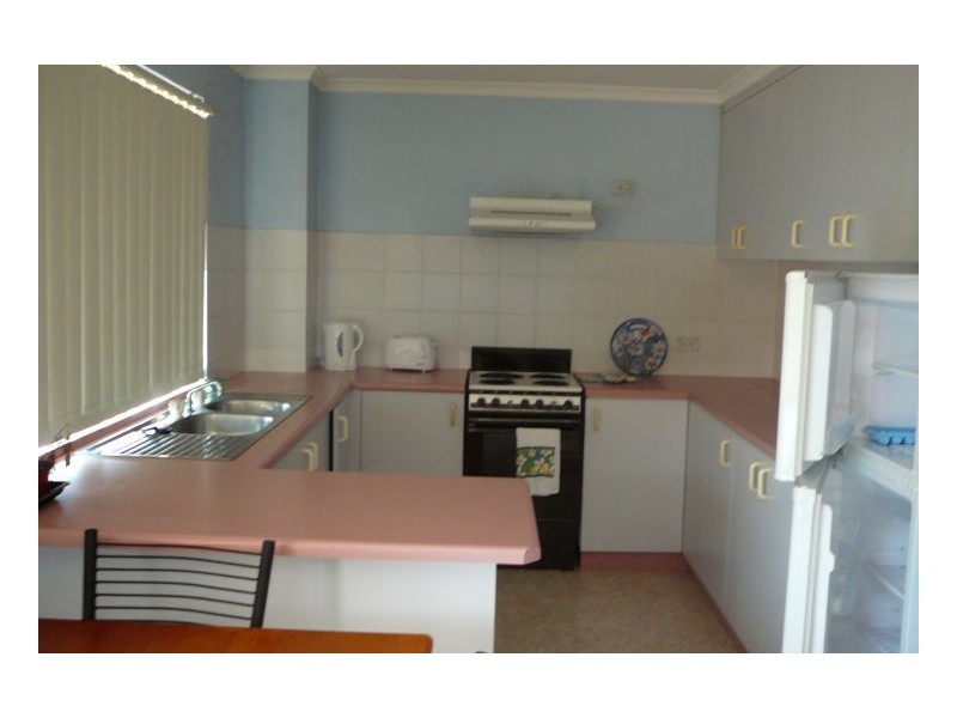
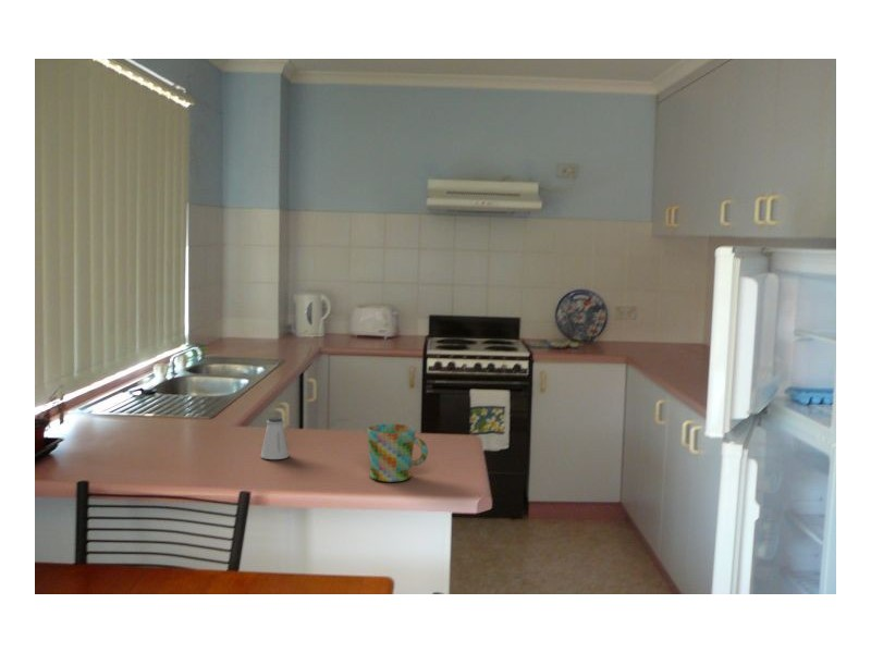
+ saltshaker [260,416,290,460]
+ mug [366,422,429,483]
